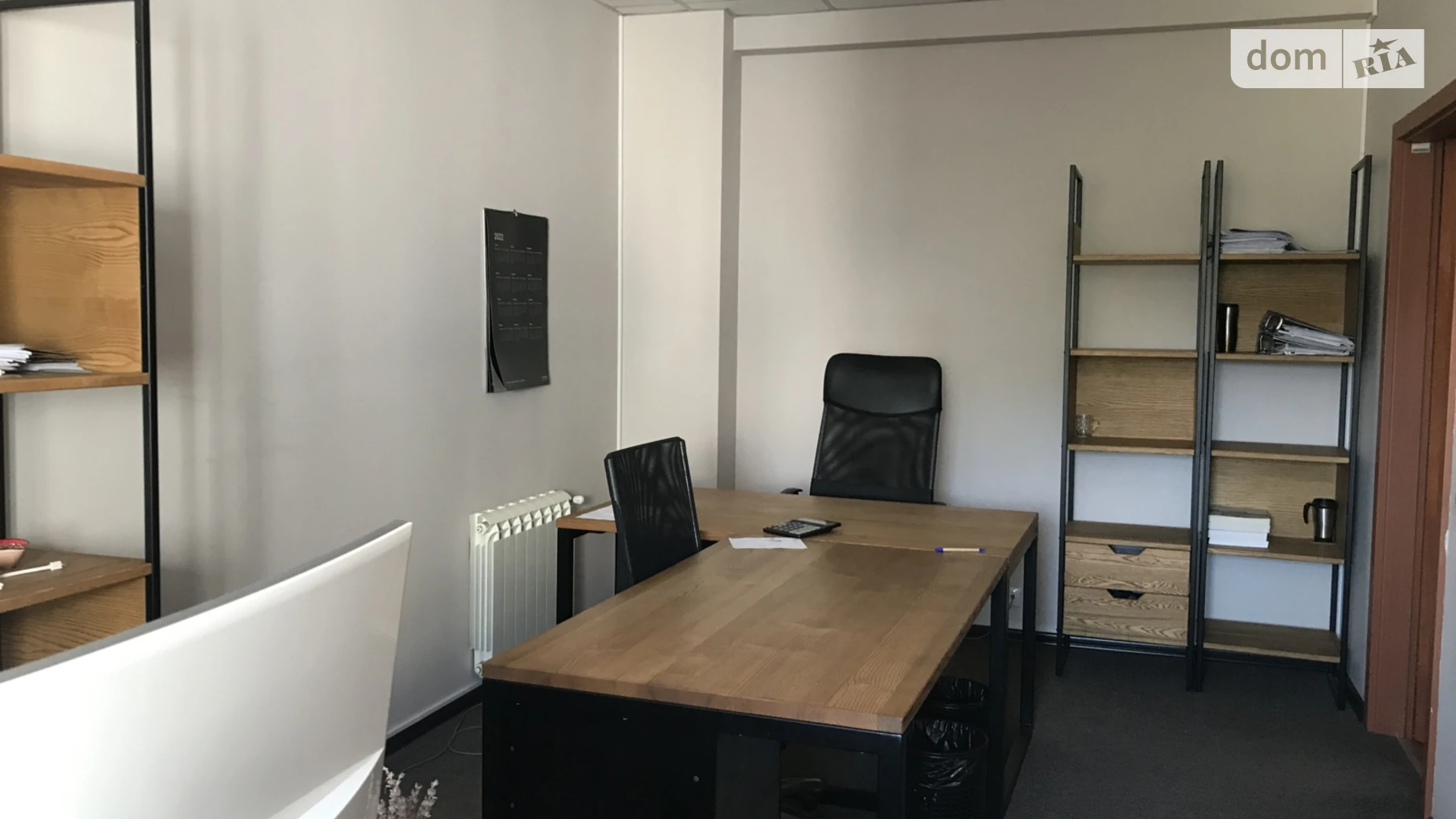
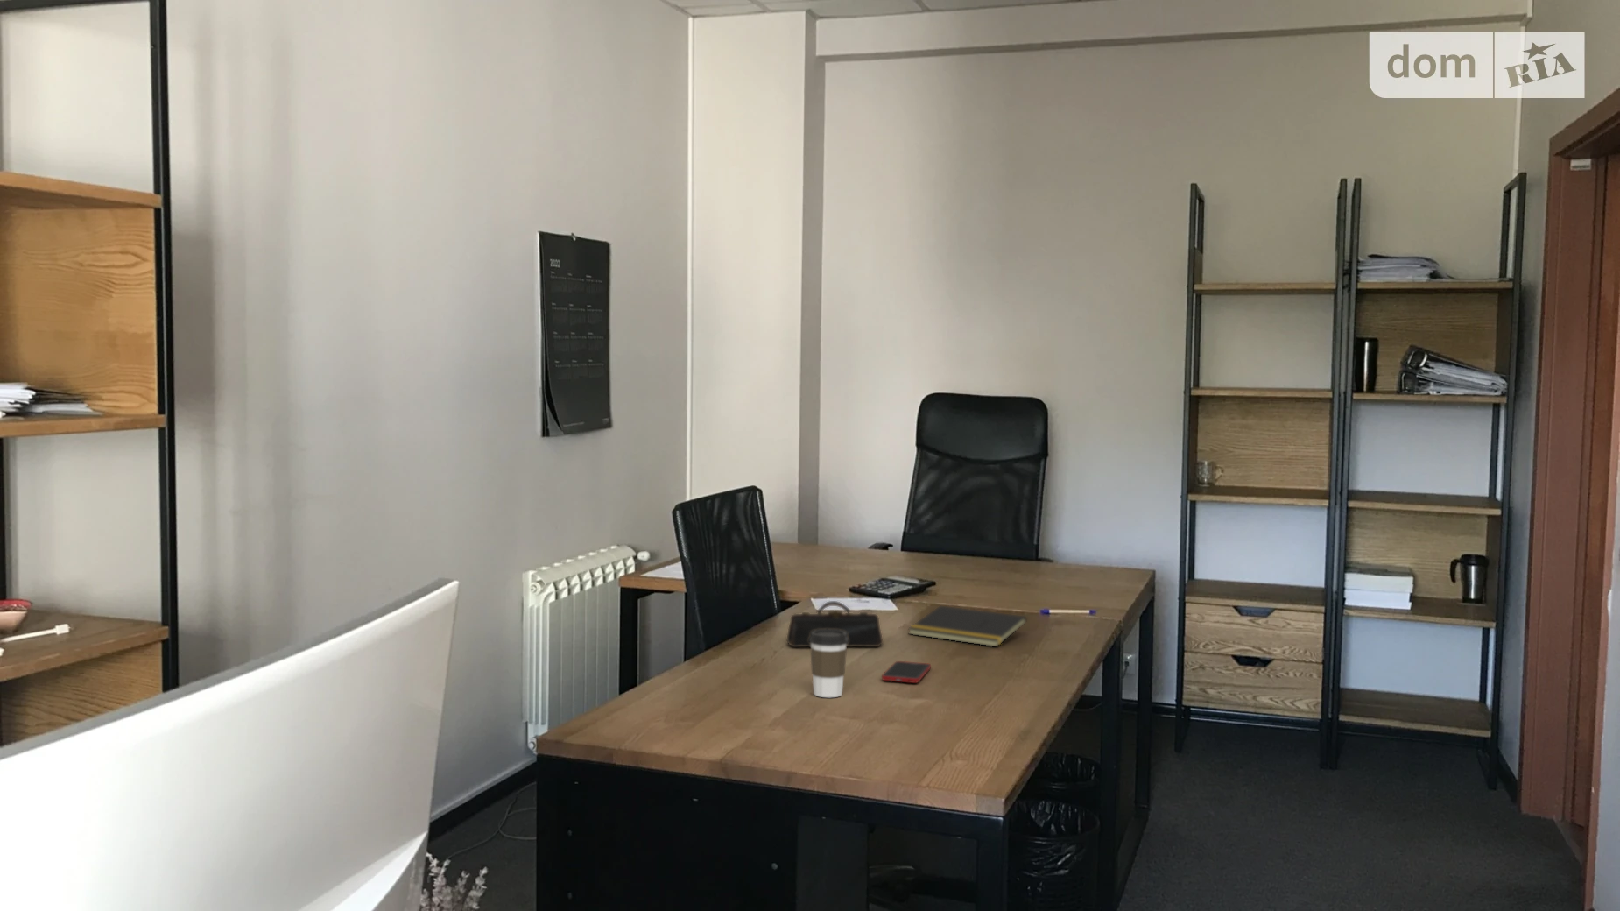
+ pencil case [786,600,883,648]
+ notepad [907,605,1027,647]
+ cell phone [881,661,931,684]
+ coffee cup [809,628,848,699]
